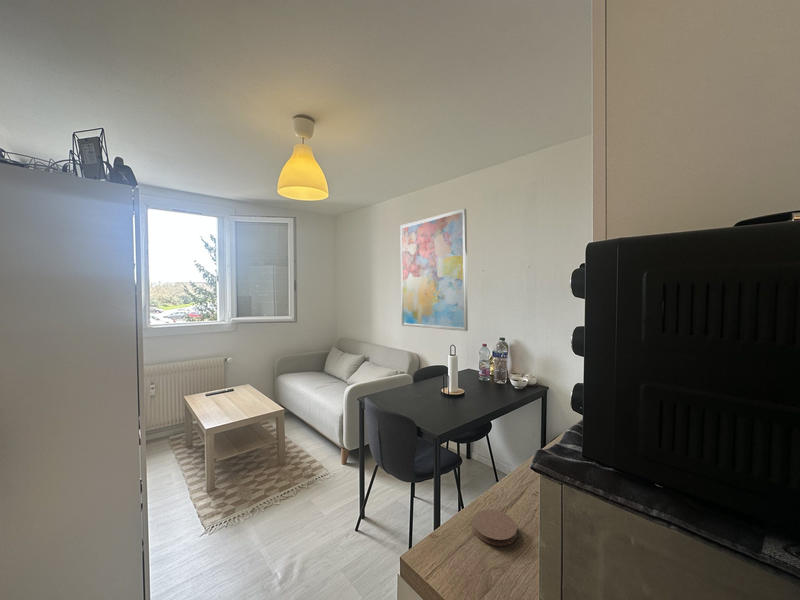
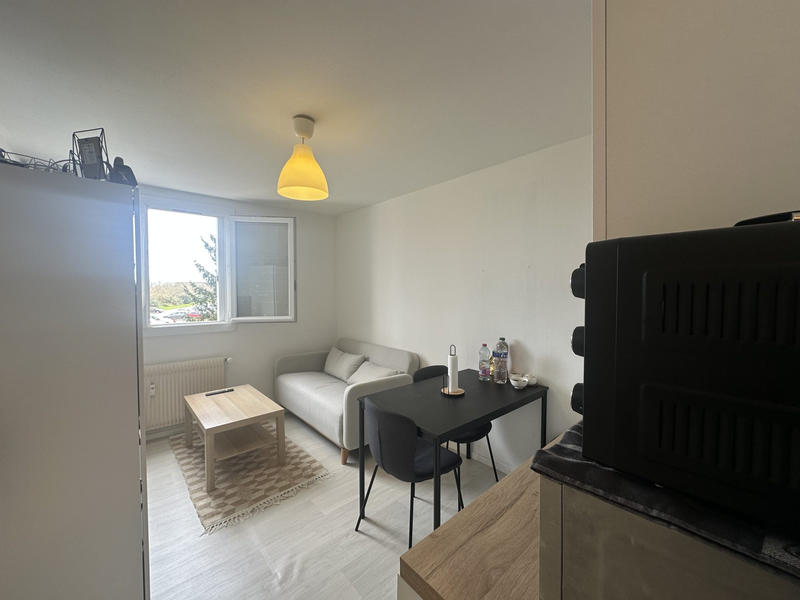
- wall art [399,208,469,332]
- coaster [472,509,518,547]
